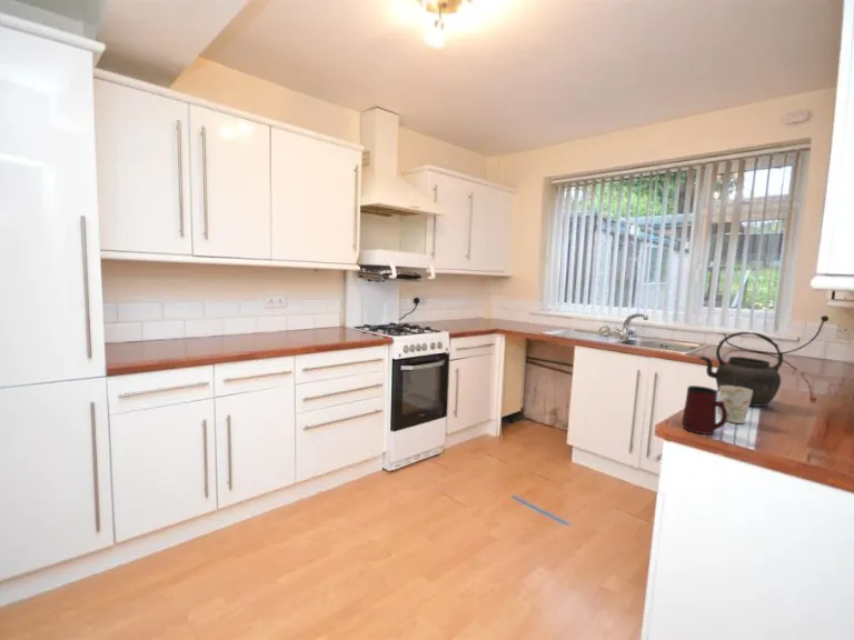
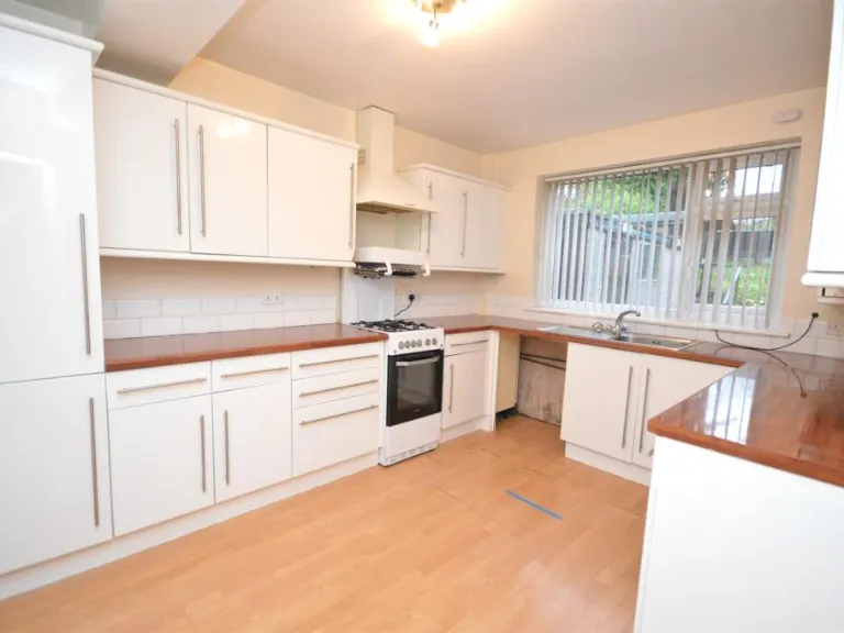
- mug [682,384,727,436]
- kettle [698,331,784,408]
- mug [716,386,753,424]
